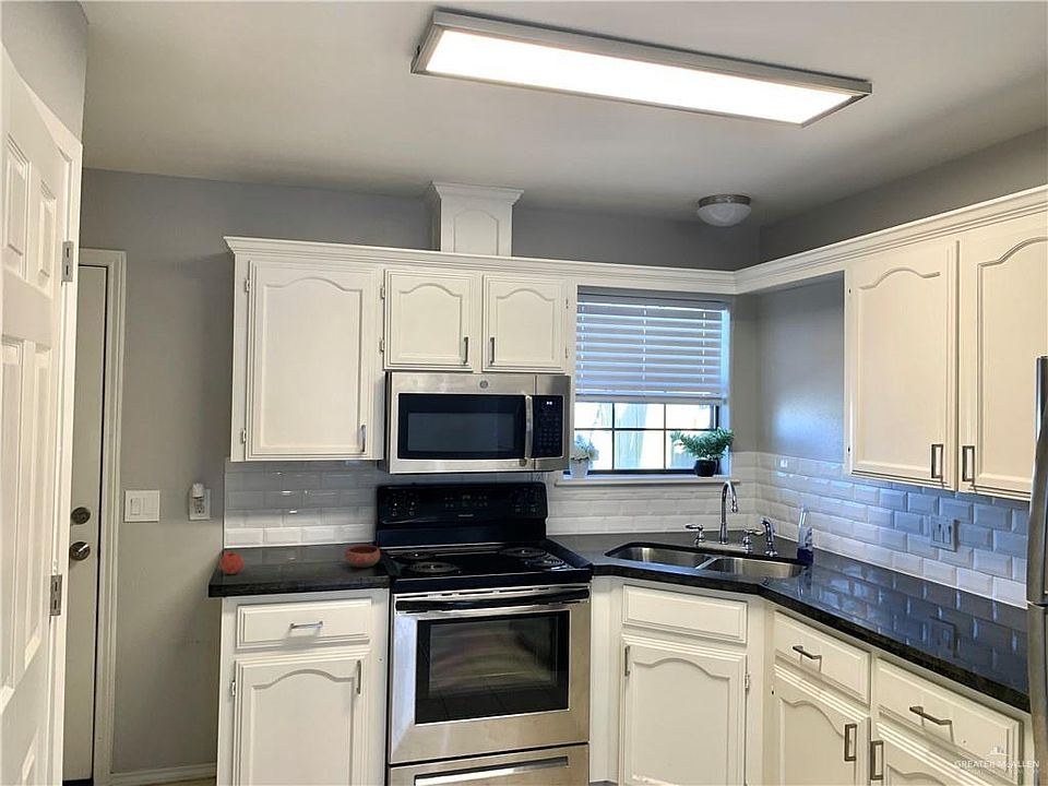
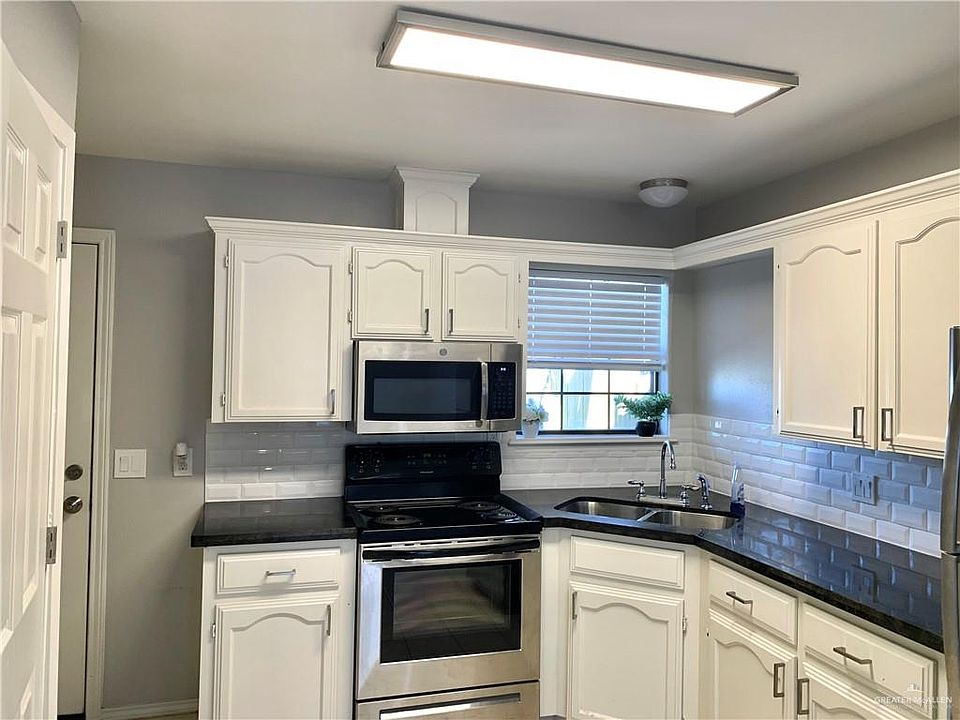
- apple [219,550,245,575]
- bowl [344,544,381,569]
